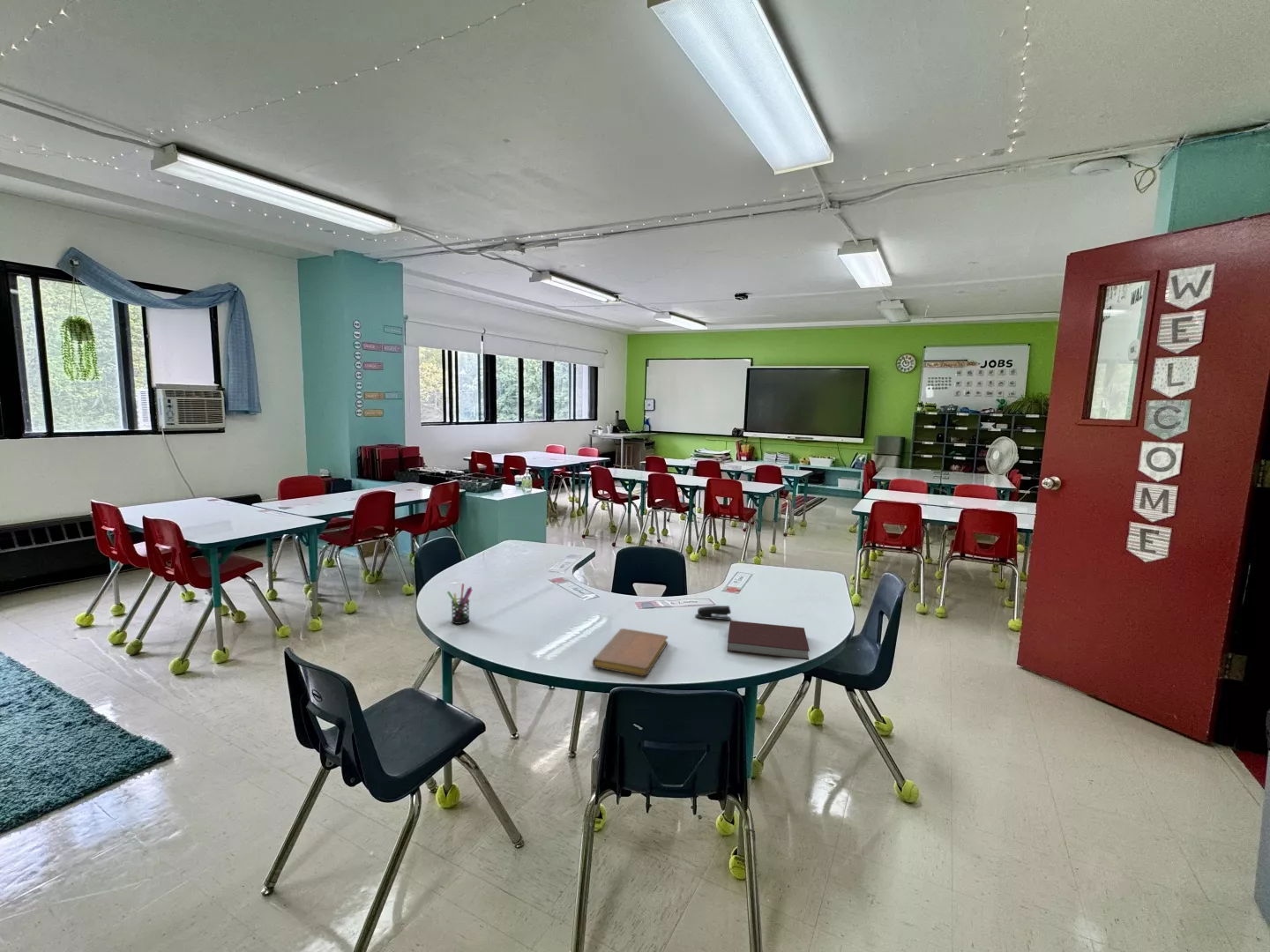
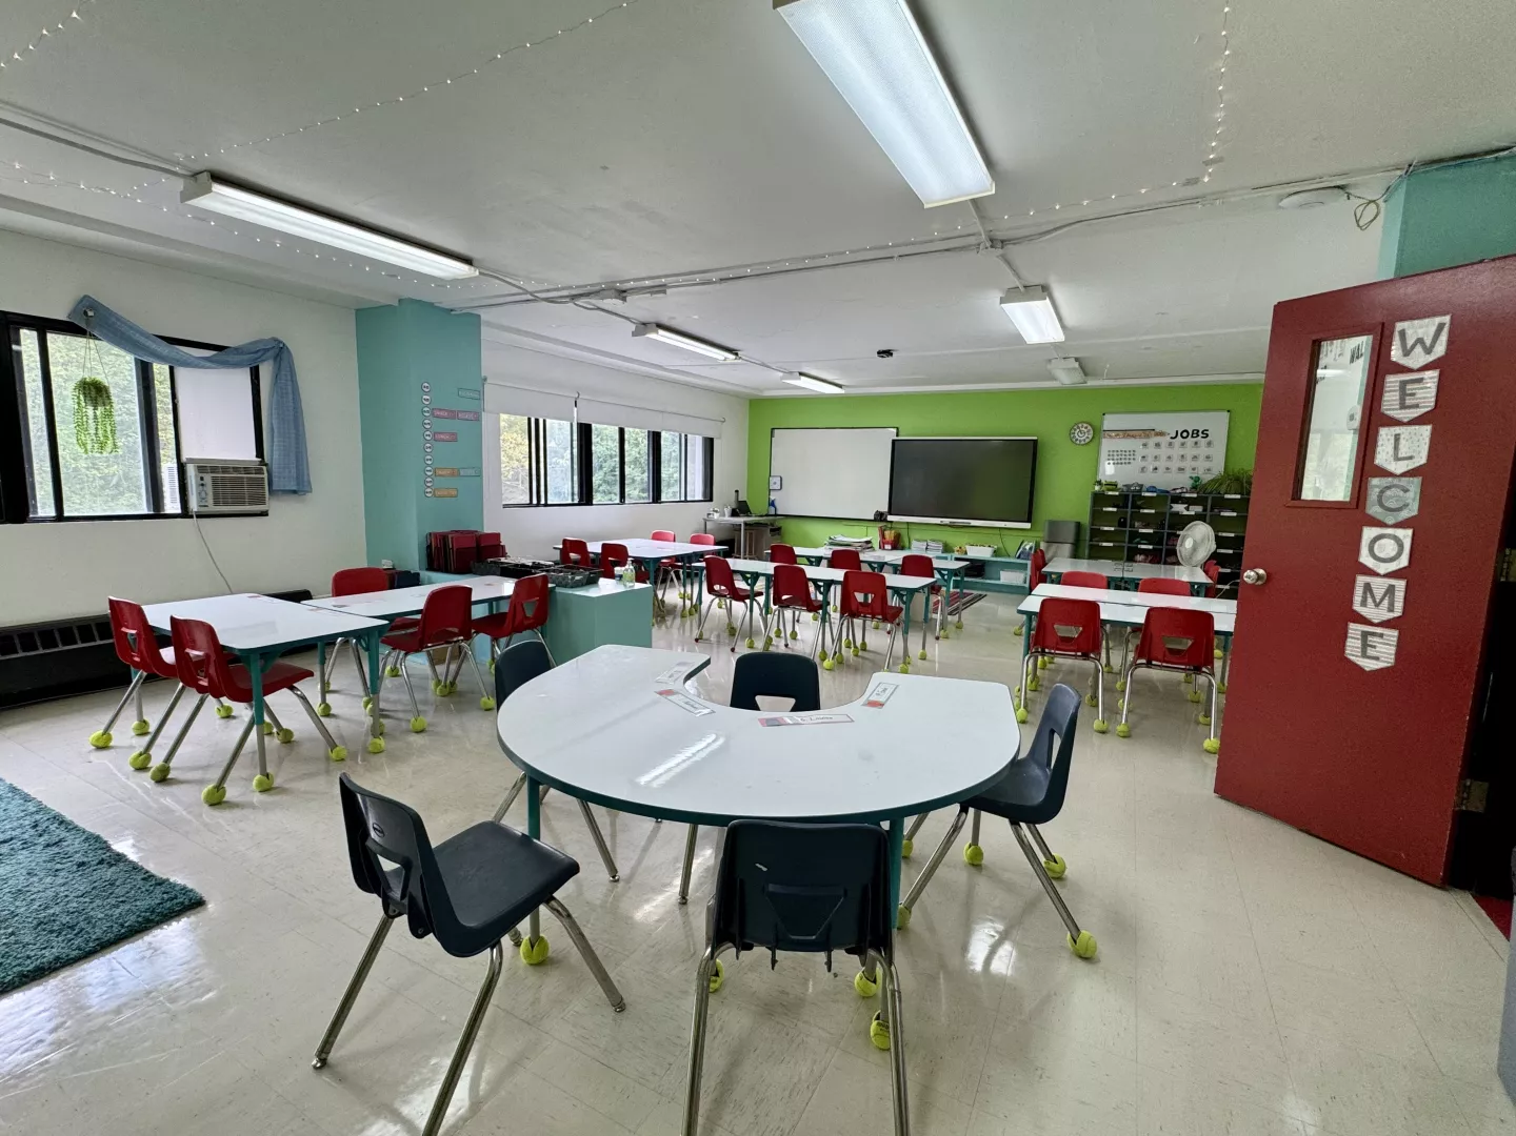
- stapler [694,605,732,621]
- notebook [592,628,669,677]
- pen holder [446,583,473,625]
- notebook [727,620,811,661]
